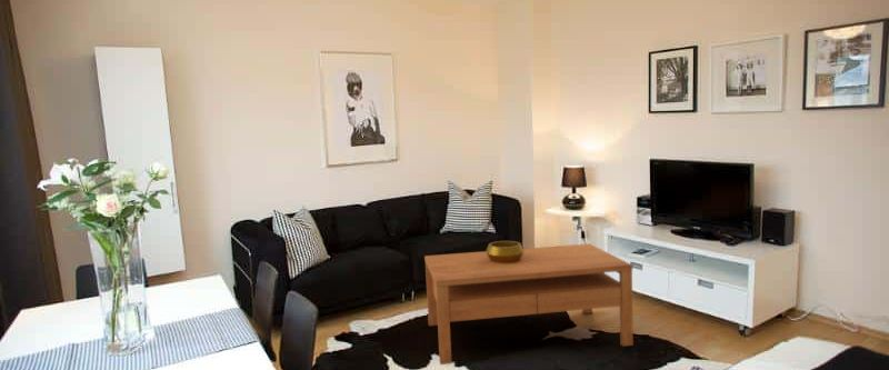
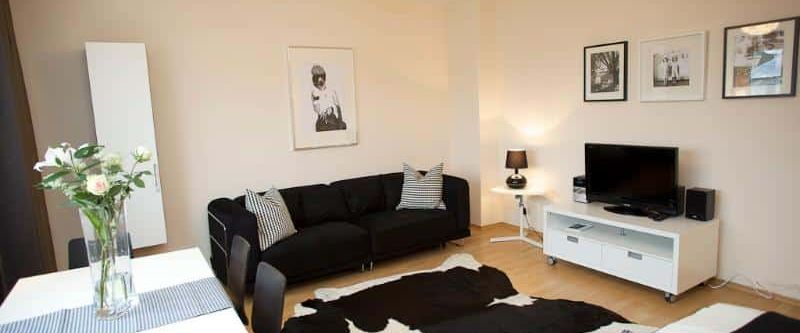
- decorative bowl [486,240,525,263]
- coffee table [423,242,635,366]
